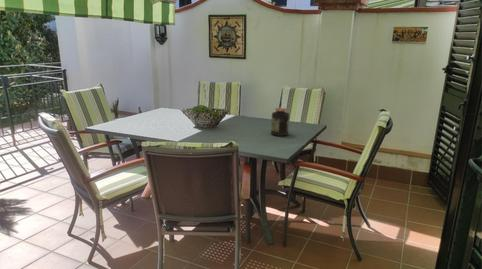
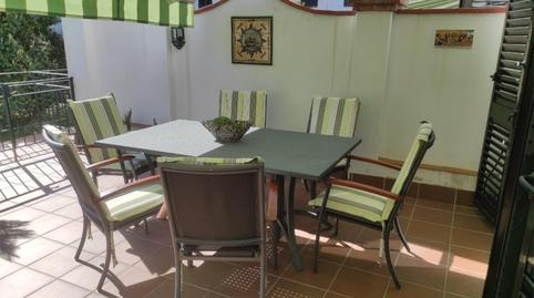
- jar [270,107,290,137]
